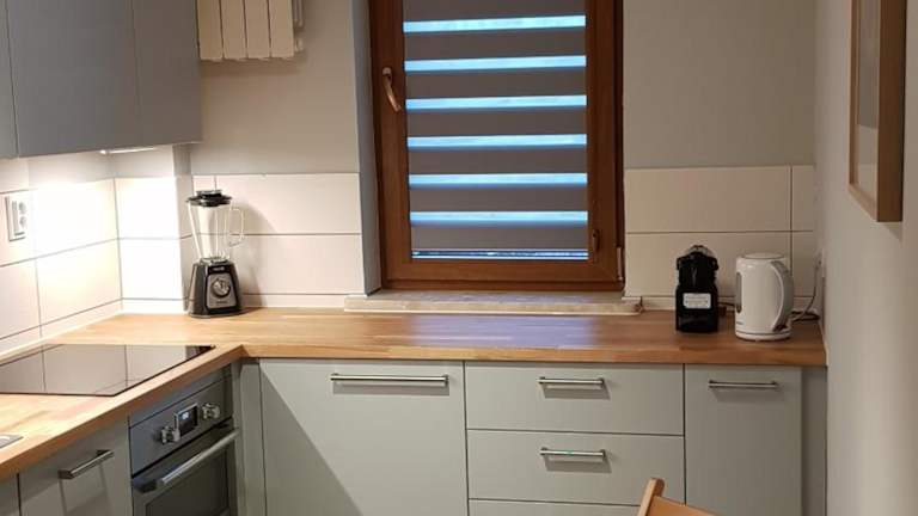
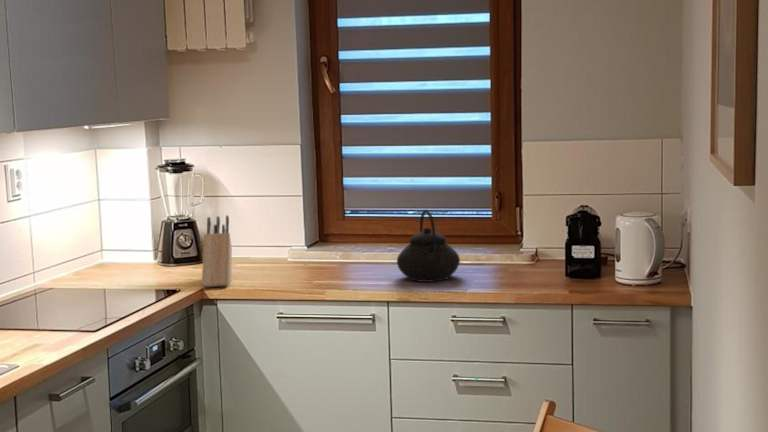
+ teapot [396,209,461,283]
+ knife block [201,215,233,288]
